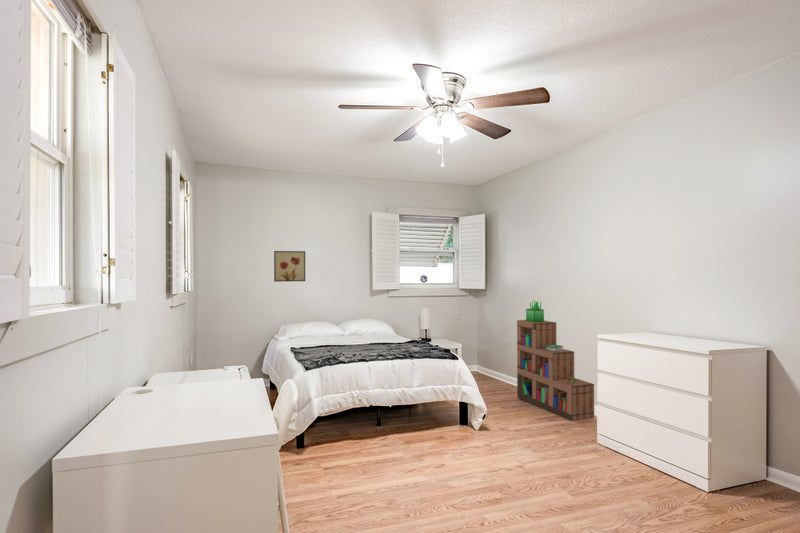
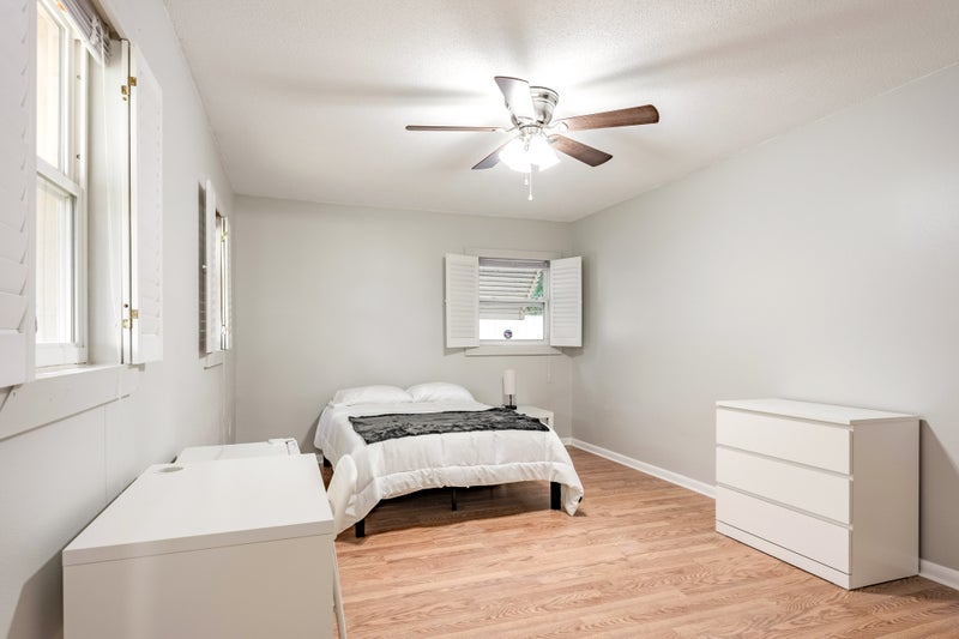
- bookshelf [516,299,595,422]
- wall art [273,250,306,283]
